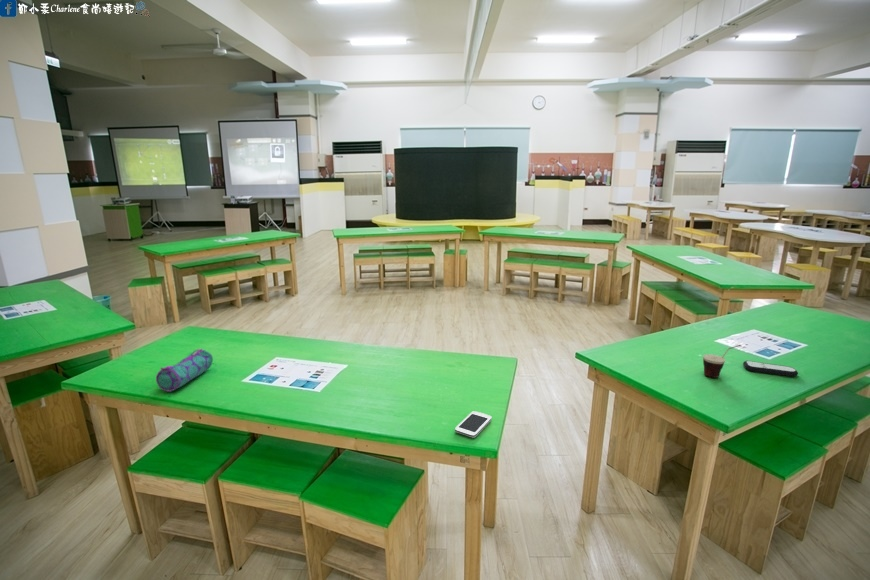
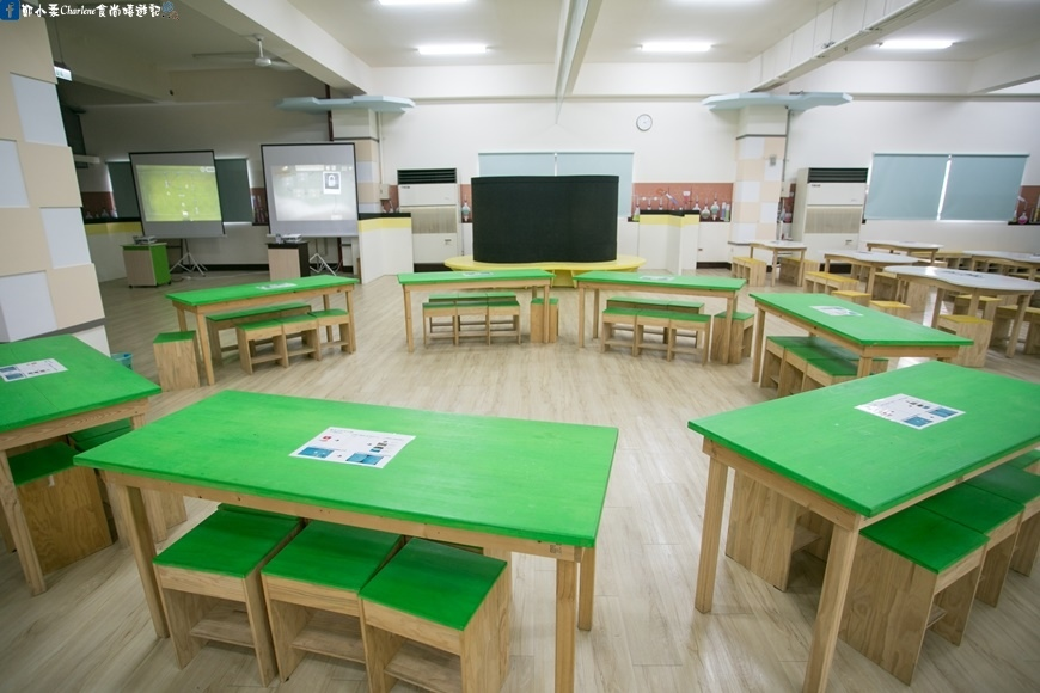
- pencil case [155,348,214,393]
- remote control [742,360,799,378]
- smartphone [454,410,493,439]
- cup [702,344,742,379]
